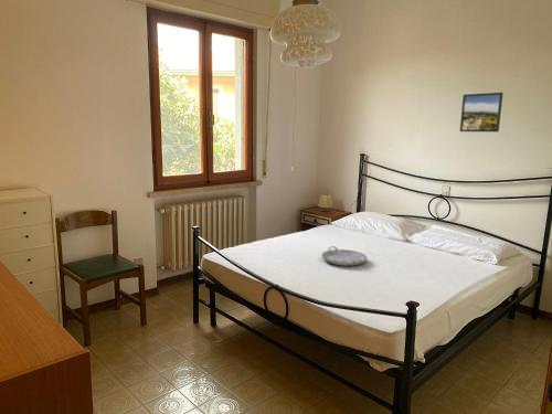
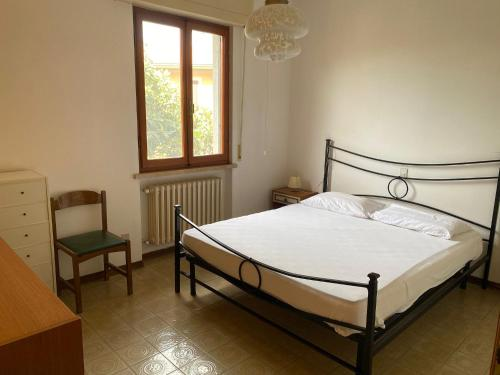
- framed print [459,92,505,132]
- serving tray [320,245,368,267]
